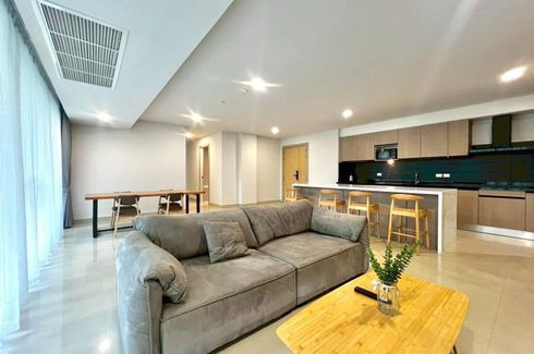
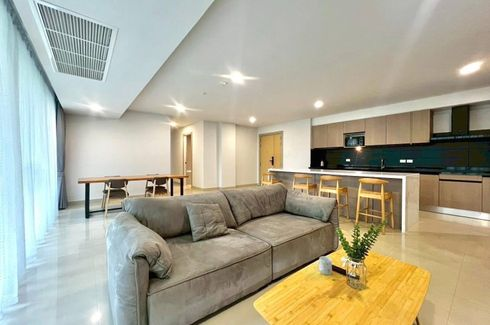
+ mug [315,255,333,276]
